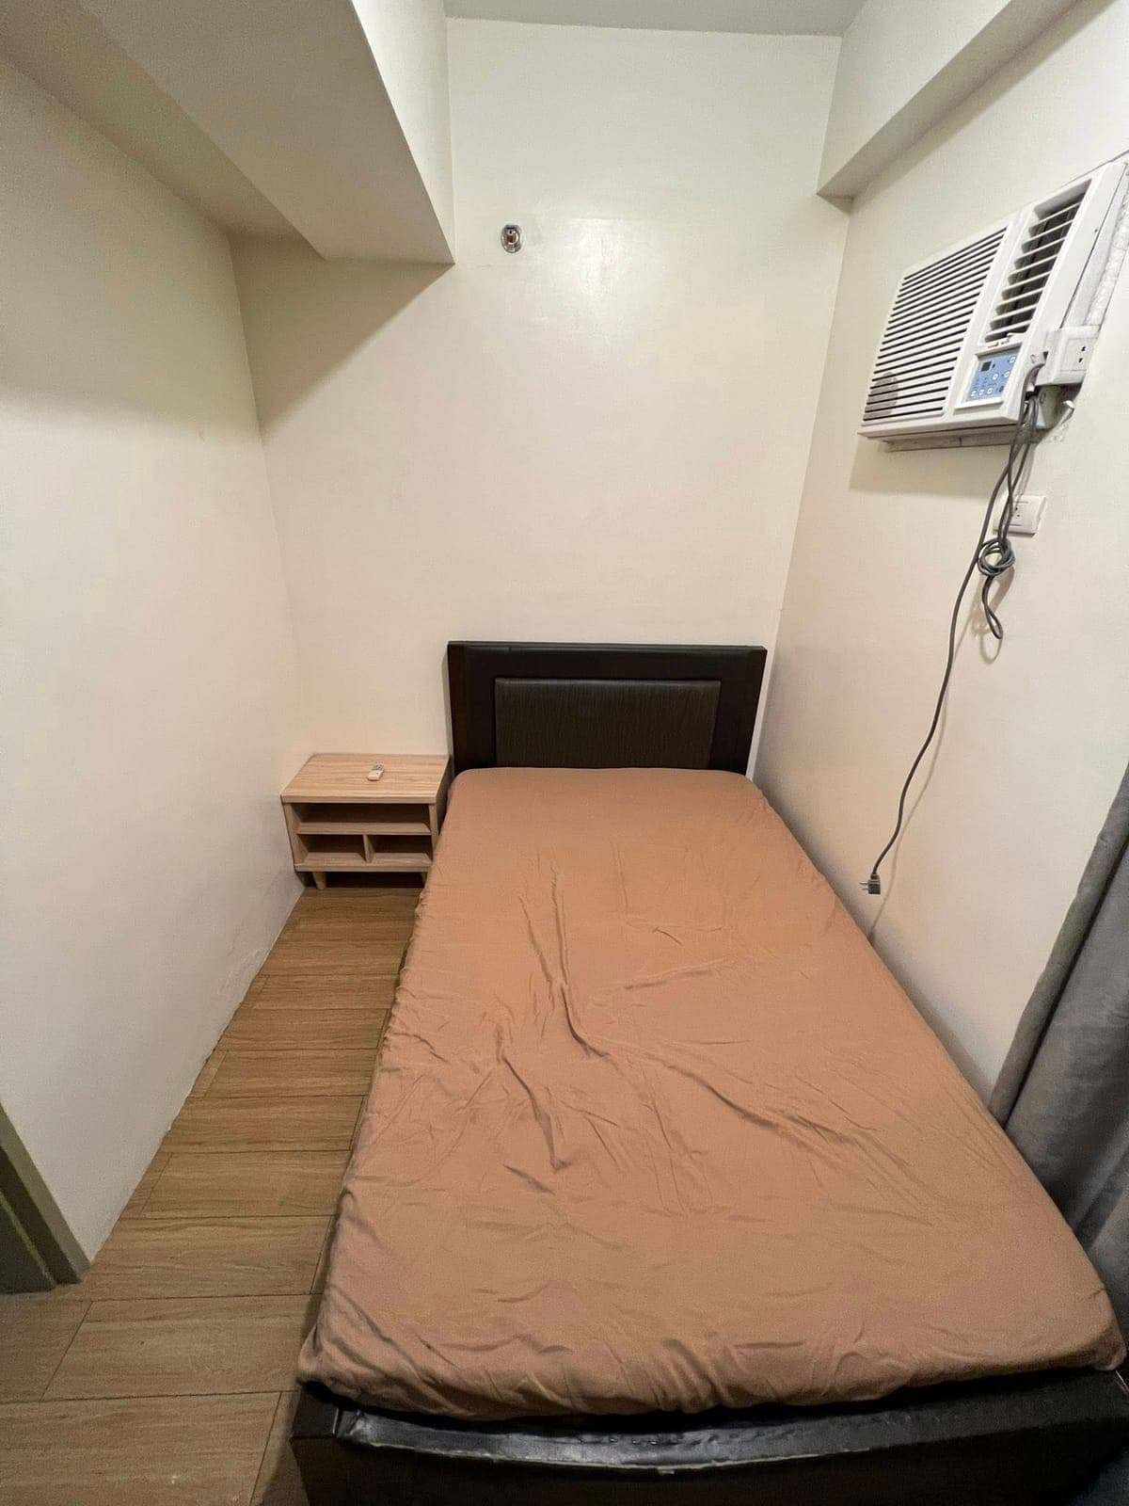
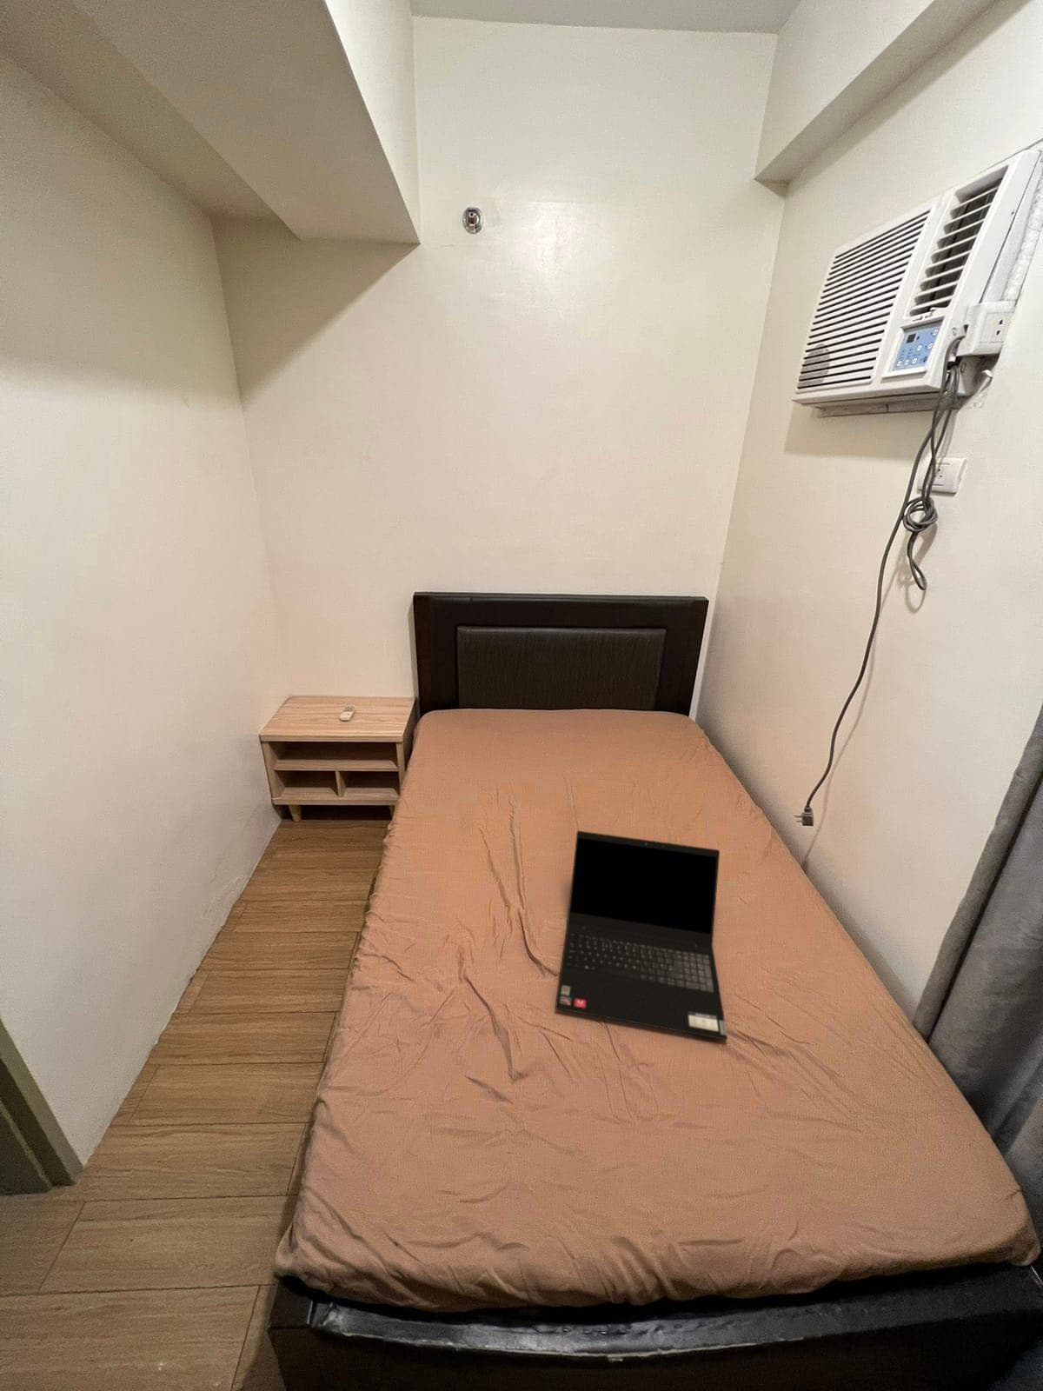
+ laptop computer [554,830,729,1041]
